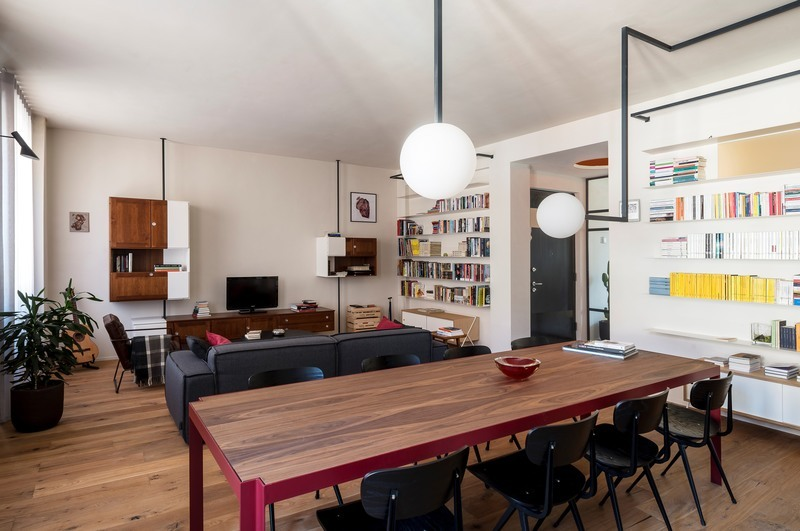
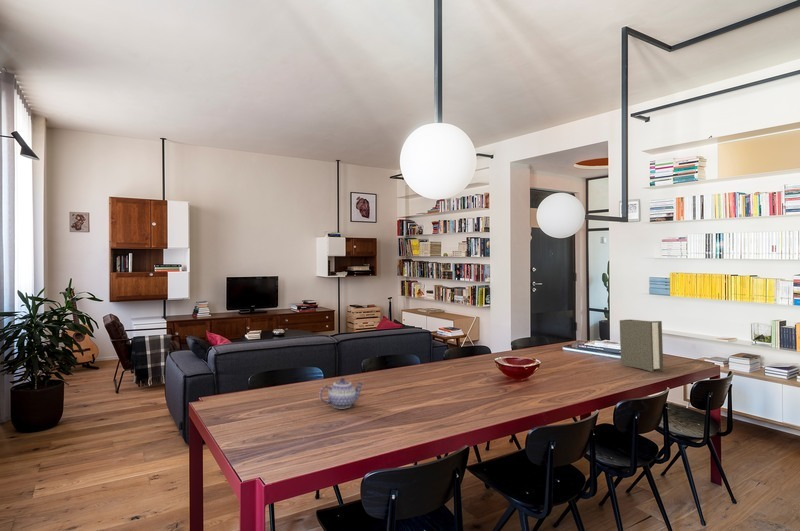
+ teapot [319,377,365,409]
+ book [619,319,664,373]
